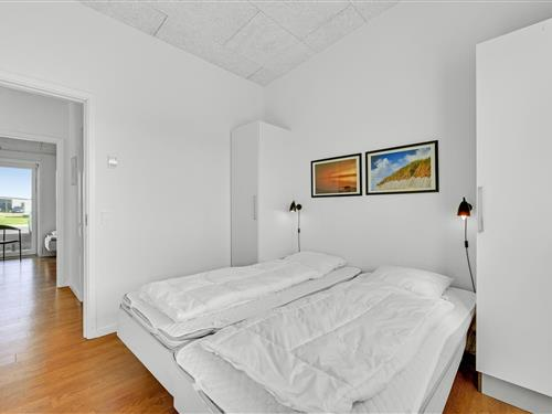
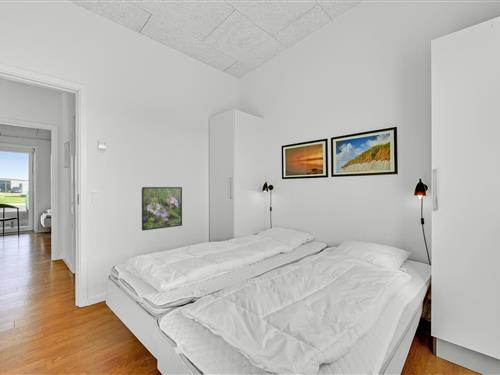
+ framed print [141,186,183,232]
